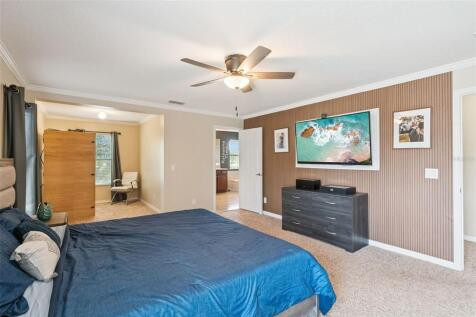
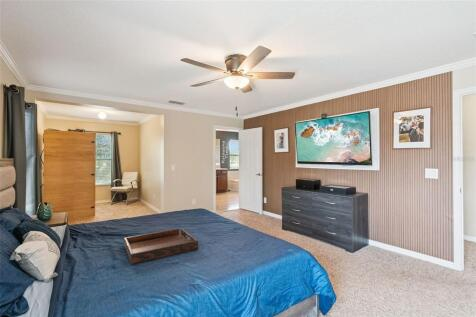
+ serving tray [123,228,199,265]
